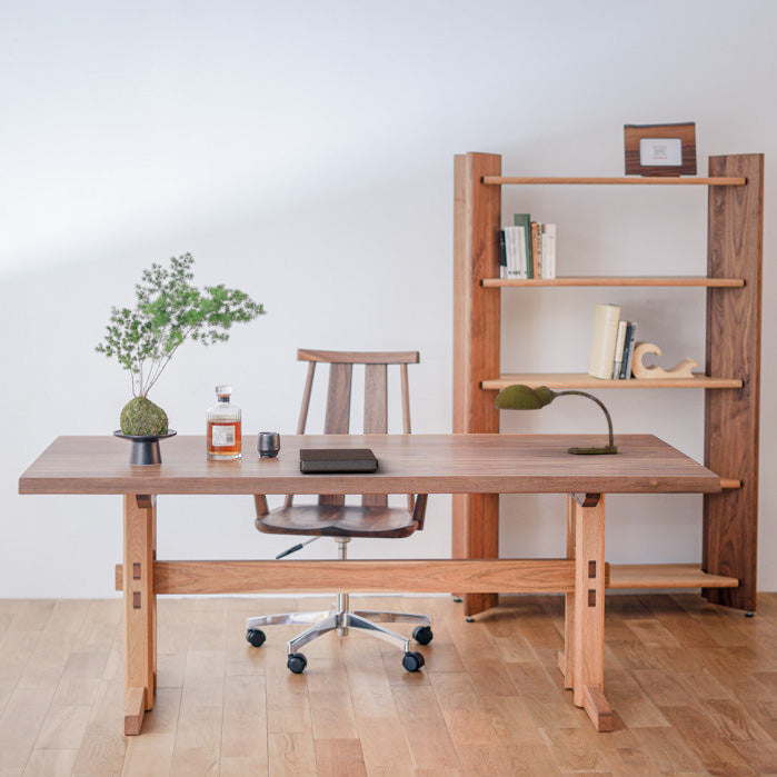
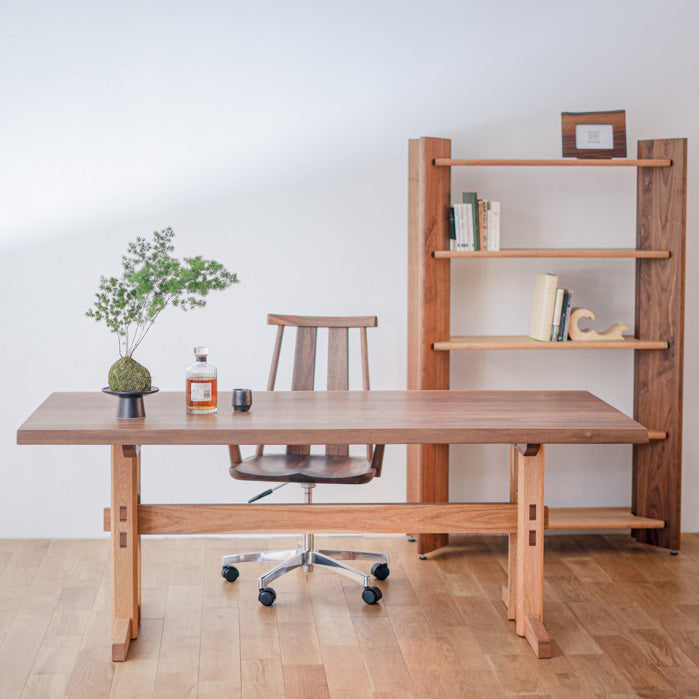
- notebook [299,448,379,472]
- desk lamp [492,383,619,455]
